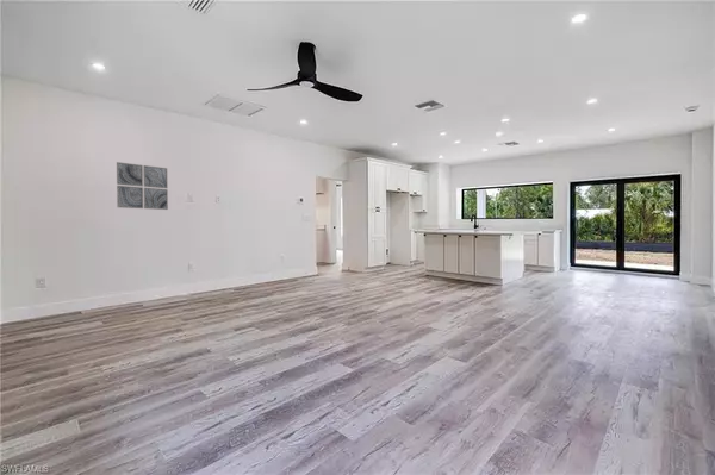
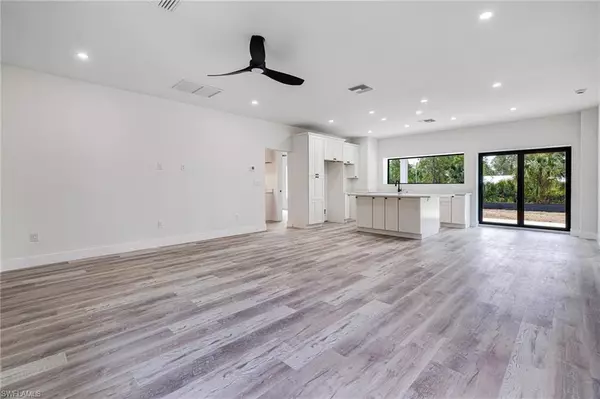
- wall art [116,161,169,211]
